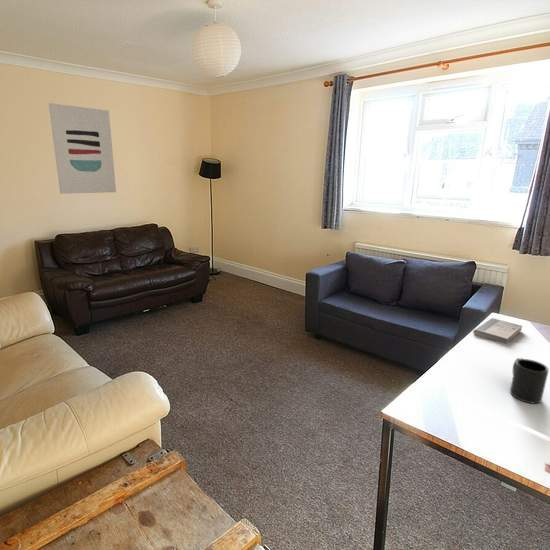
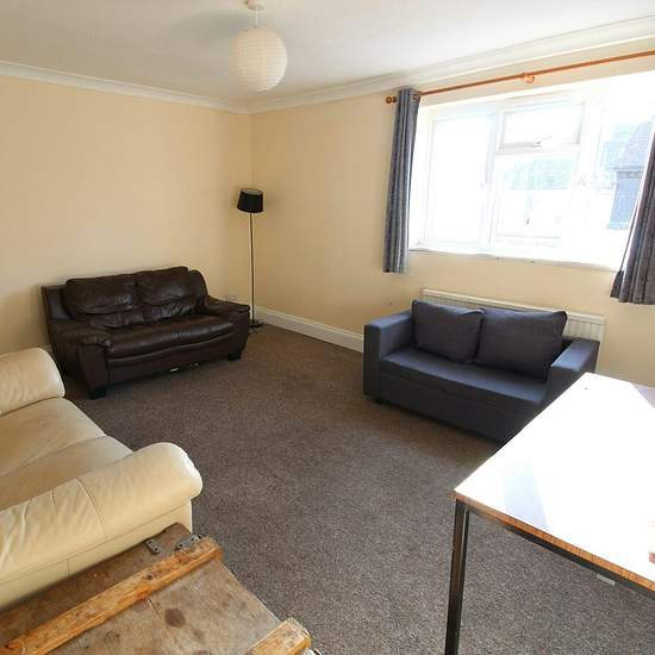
- wall art [48,102,117,195]
- book [472,317,523,345]
- mug [509,357,550,405]
